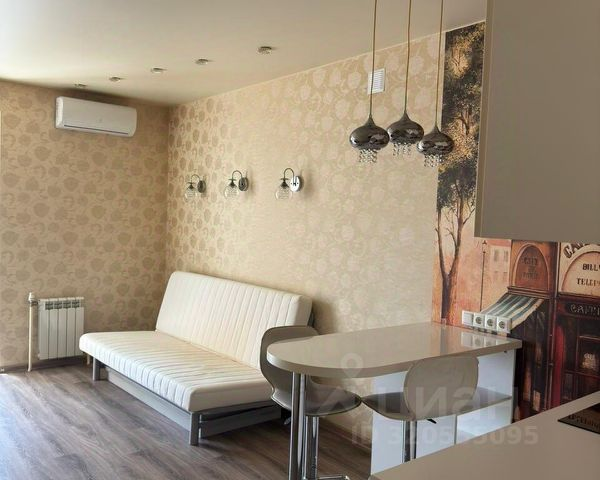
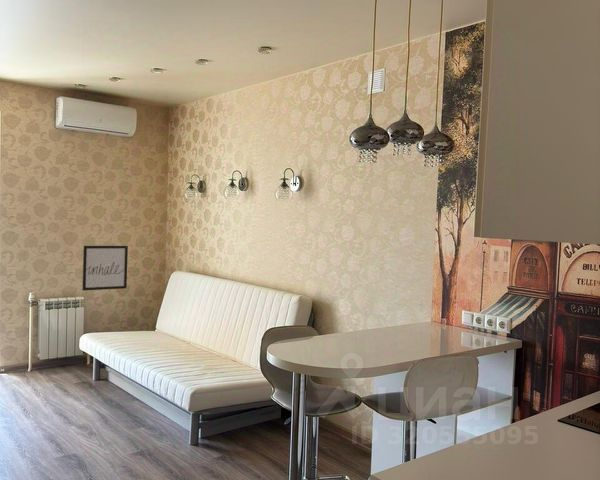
+ wall art [81,245,129,292]
